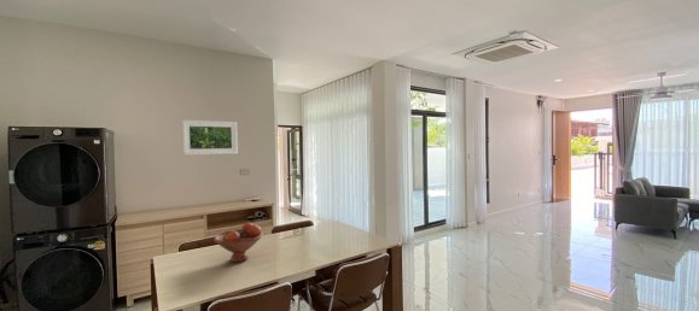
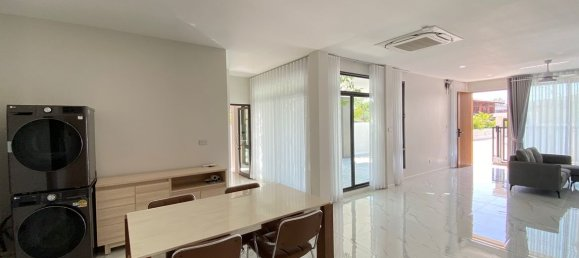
- fruit bowl [212,222,264,263]
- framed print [181,119,239,156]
